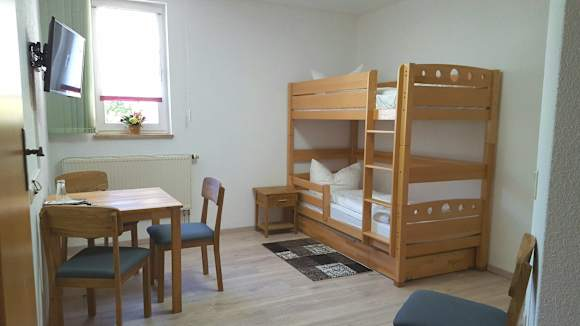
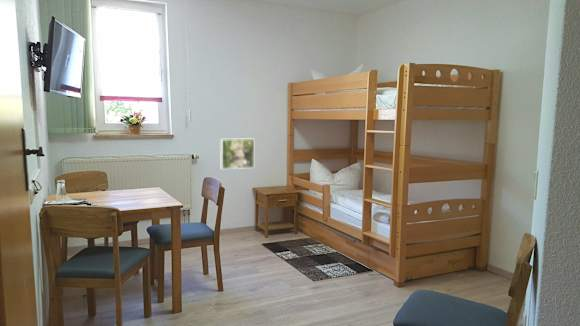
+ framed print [219,137,255,170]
